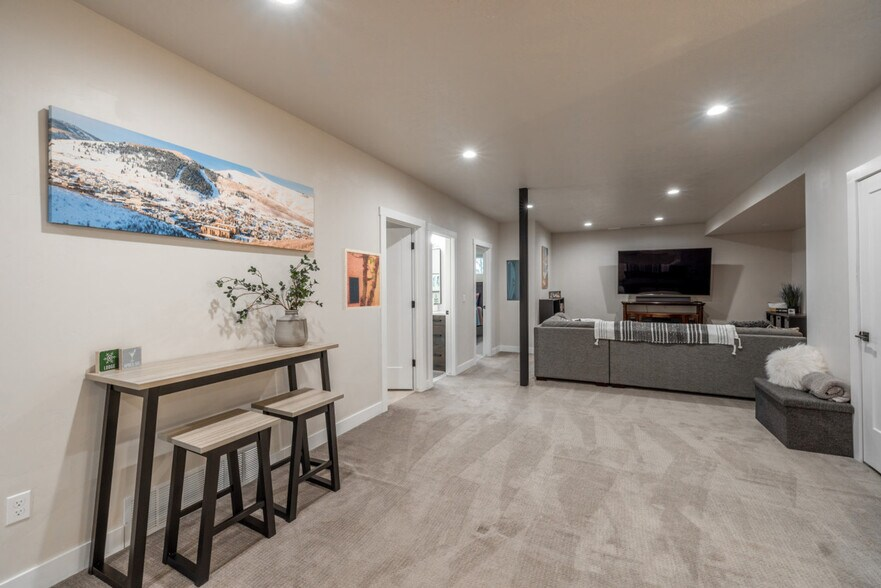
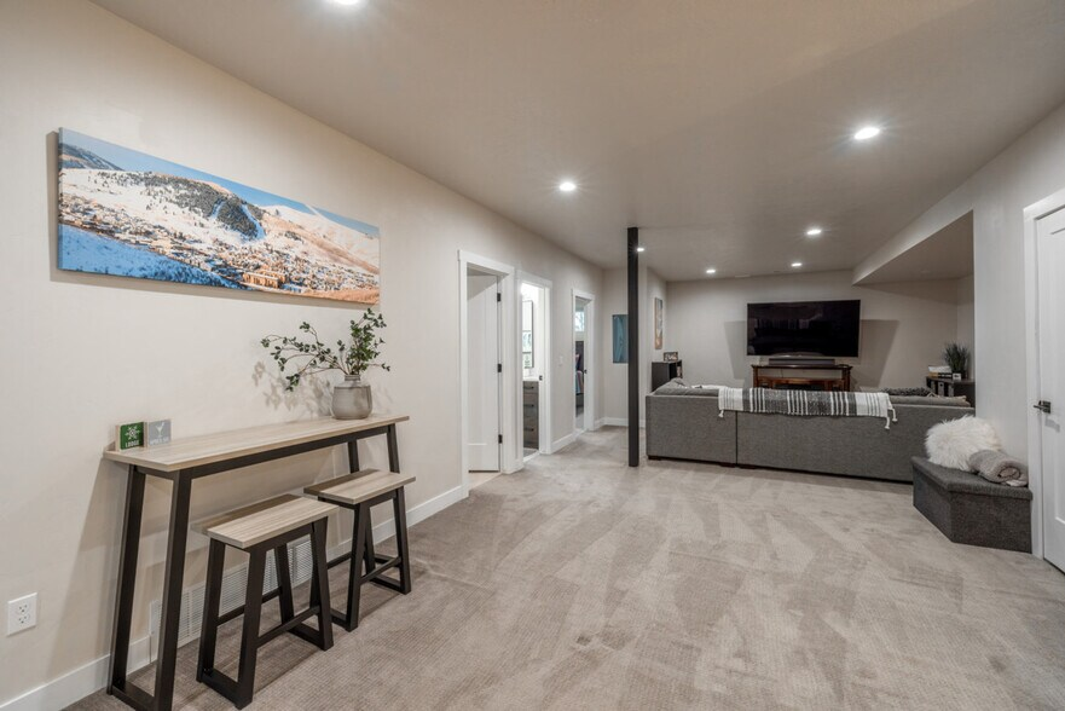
- wall art [341,247,382,311]
